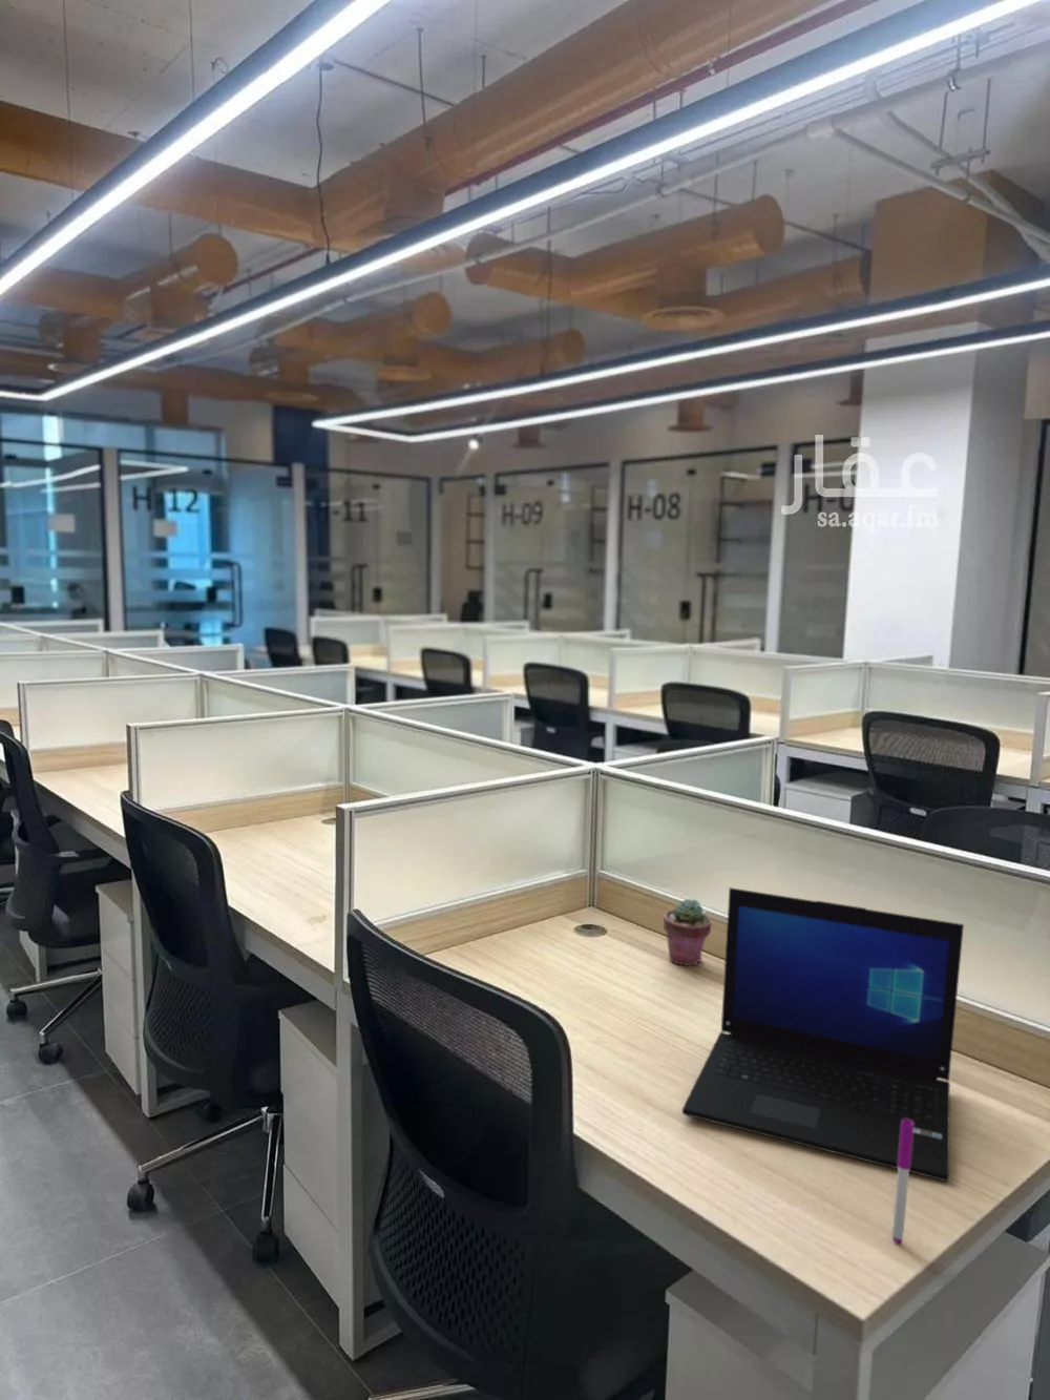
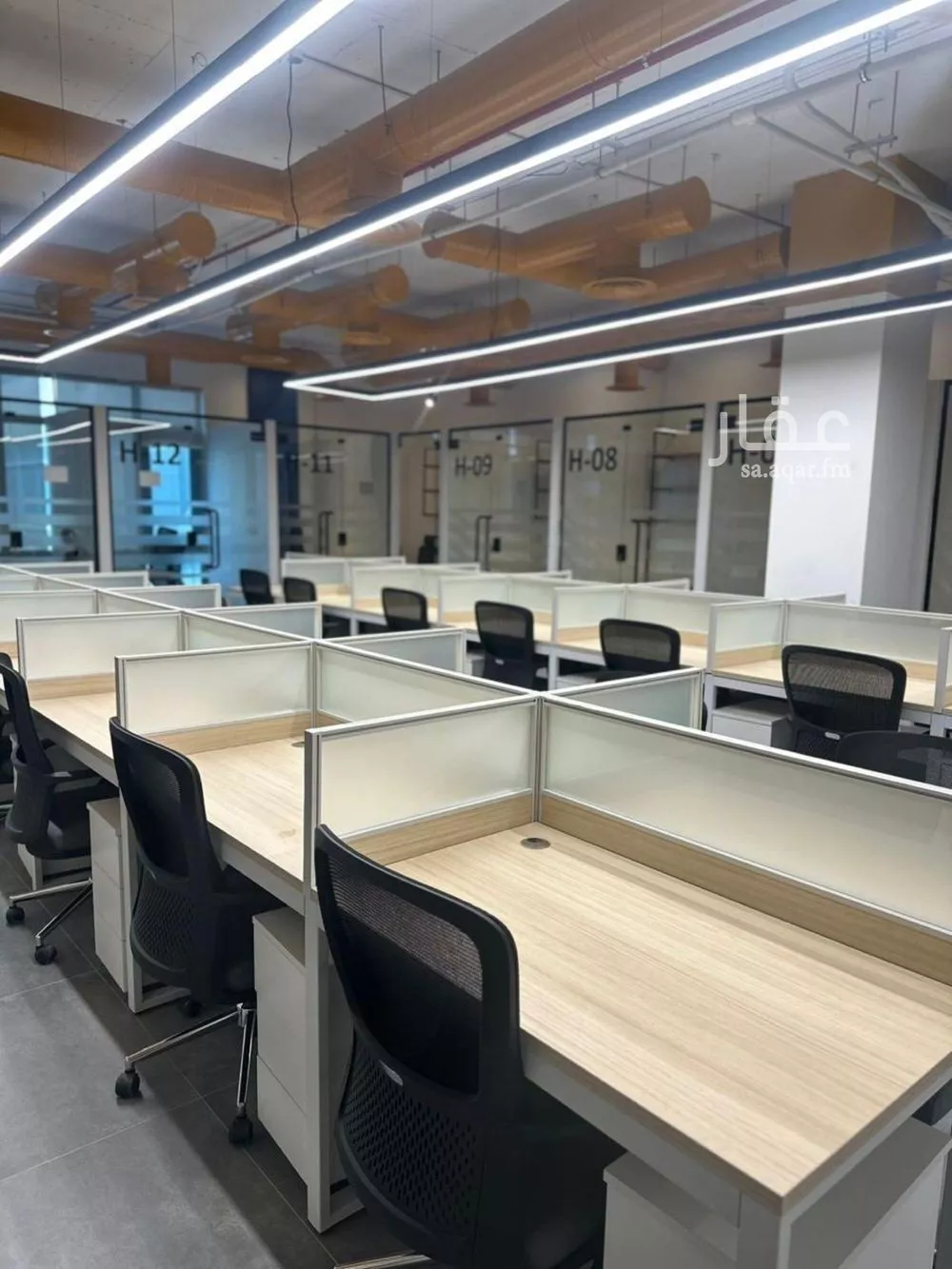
- potted succulent [663,898,712,966]
- laptop [682,886,965,1183]
- pen [891,1119,913,1244]
